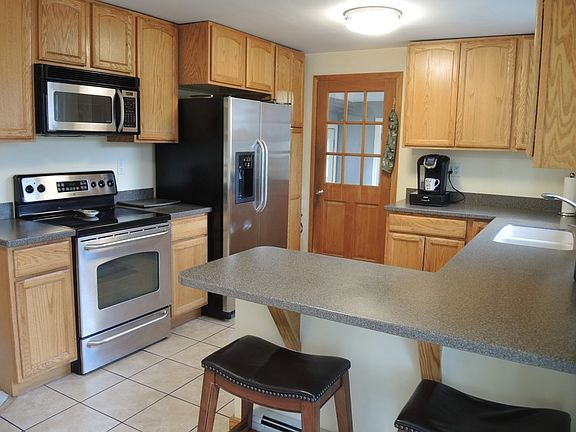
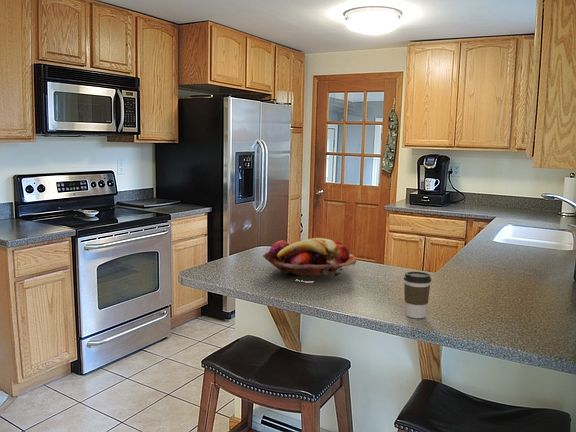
+ fruit basket [262,237,357,279]
+ coffee cup [403,270,432,319]
